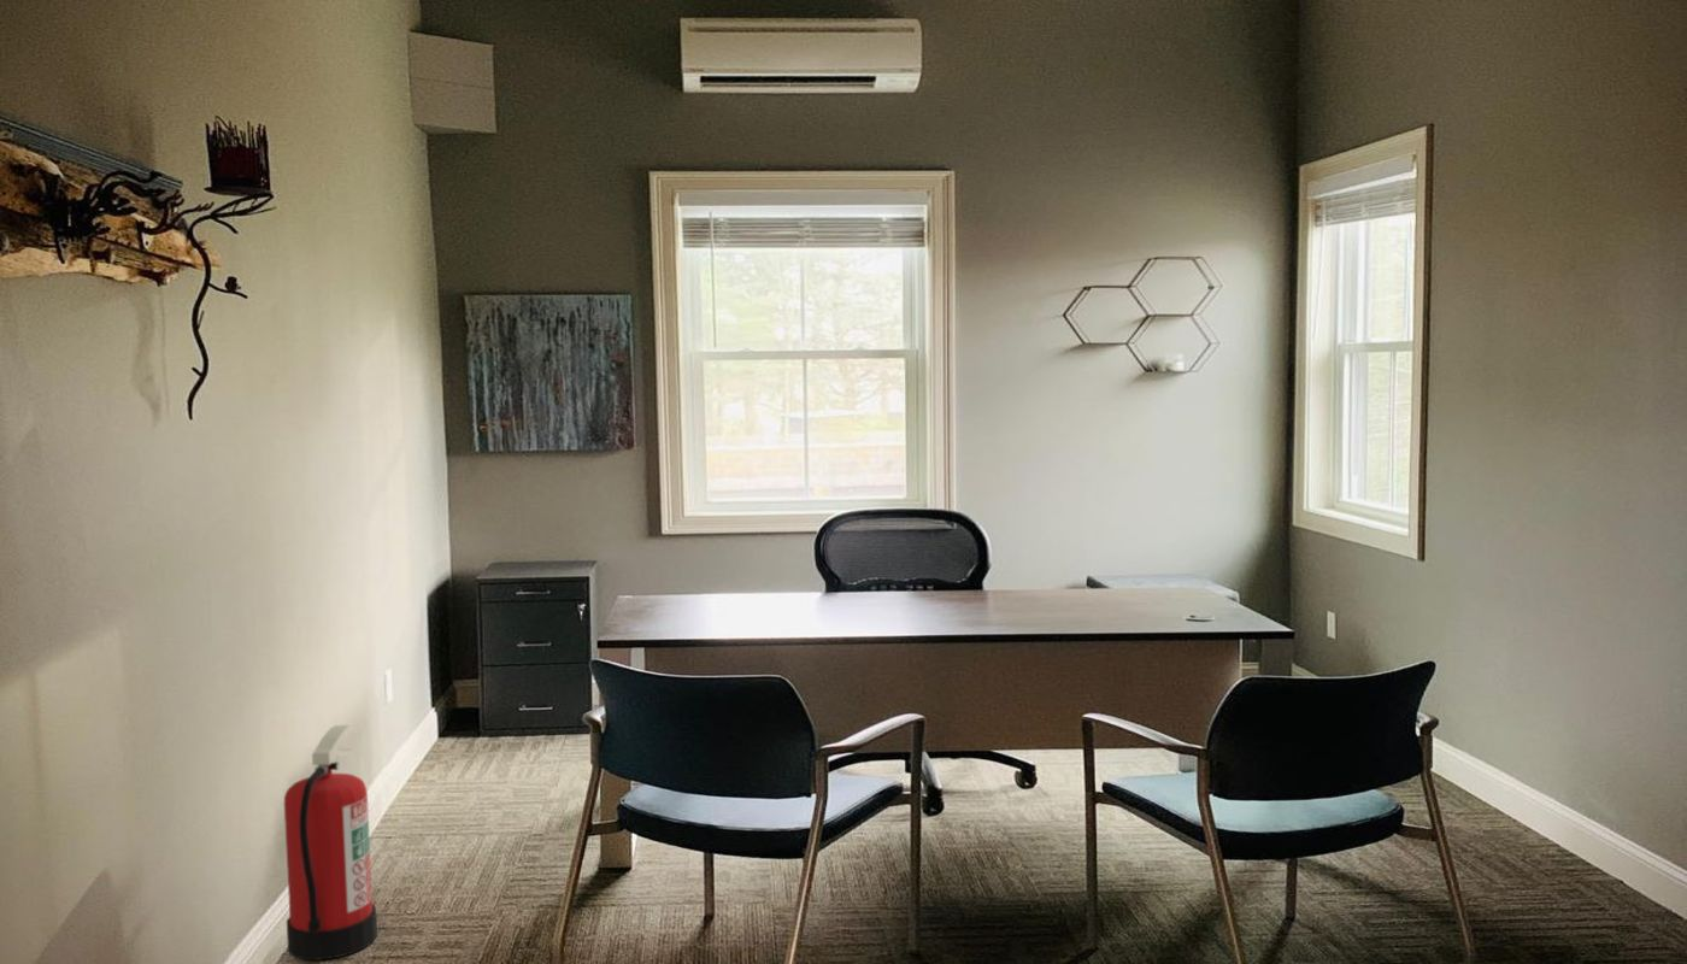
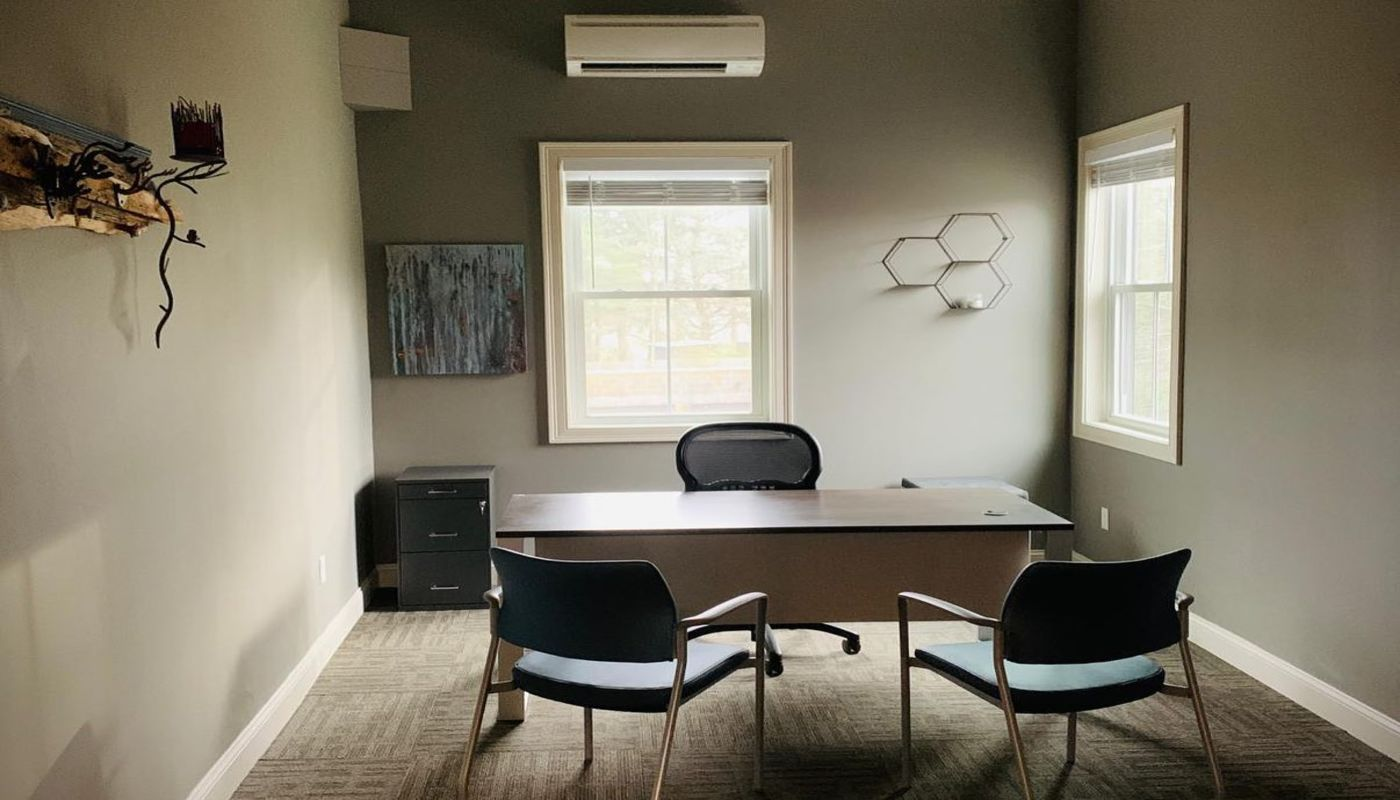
- fire extinguisher [283,724,378,962]
